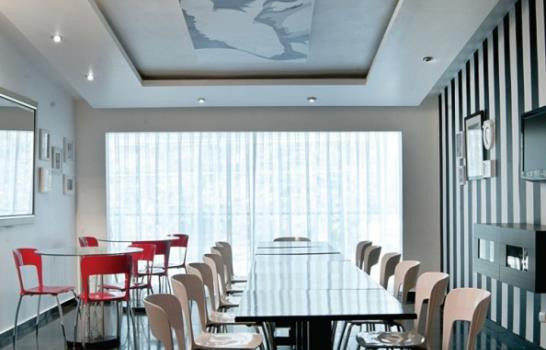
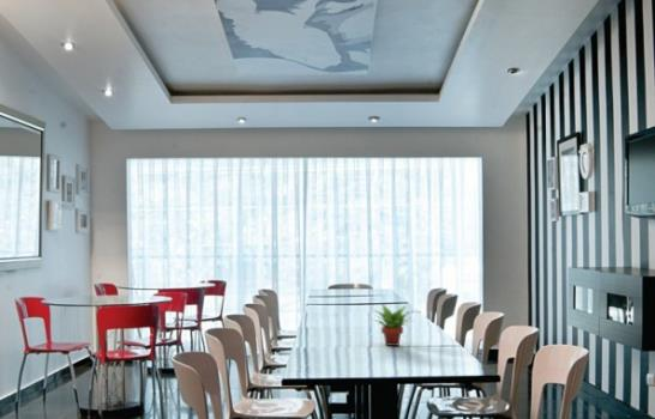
+ succulent plant [372,303,416,347]
